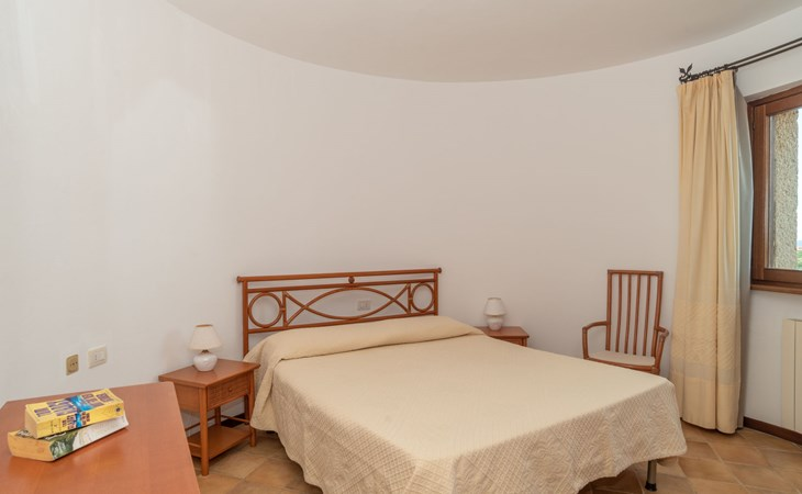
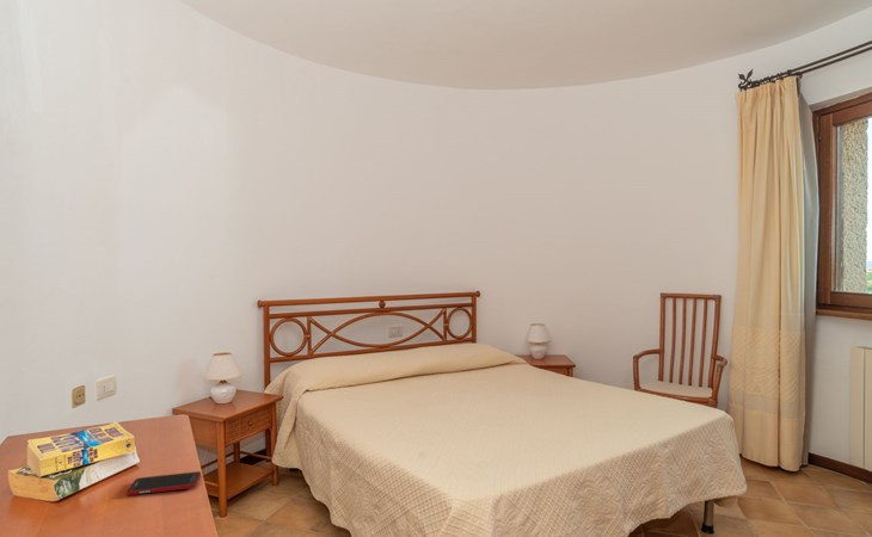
+ cell phone [125,470,202,496]
